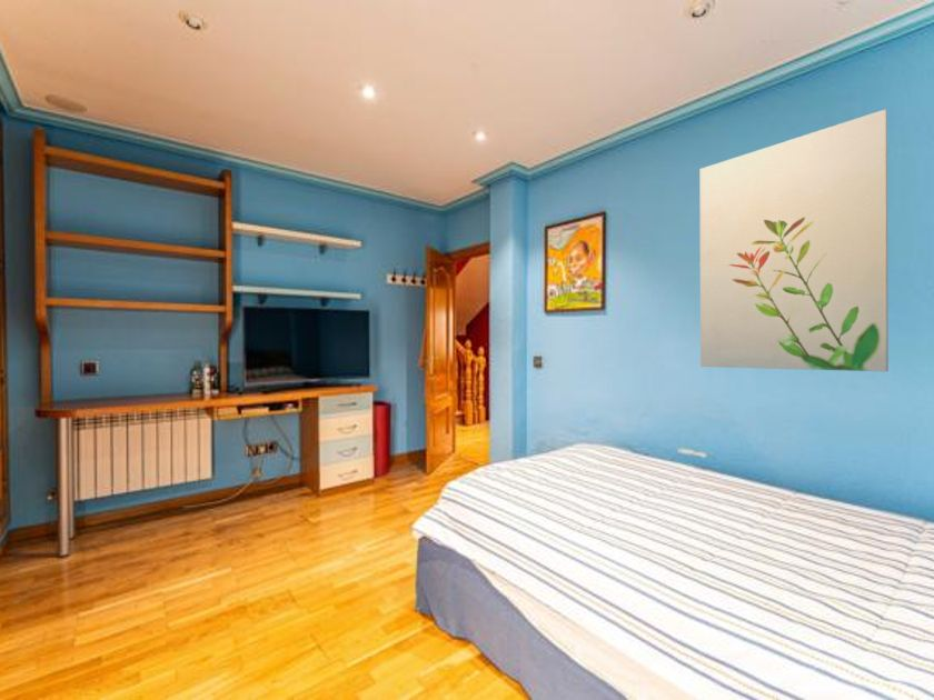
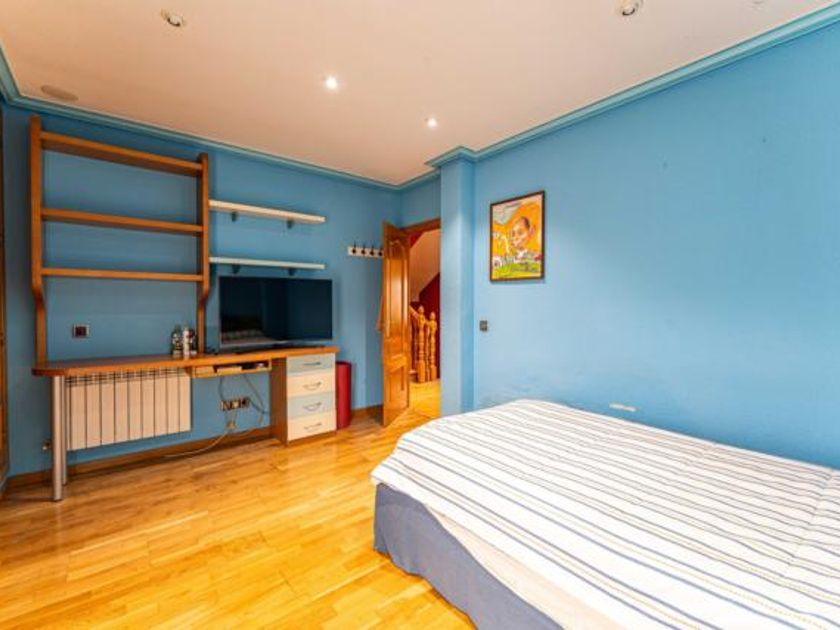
- wall art [699,108,890,372]
